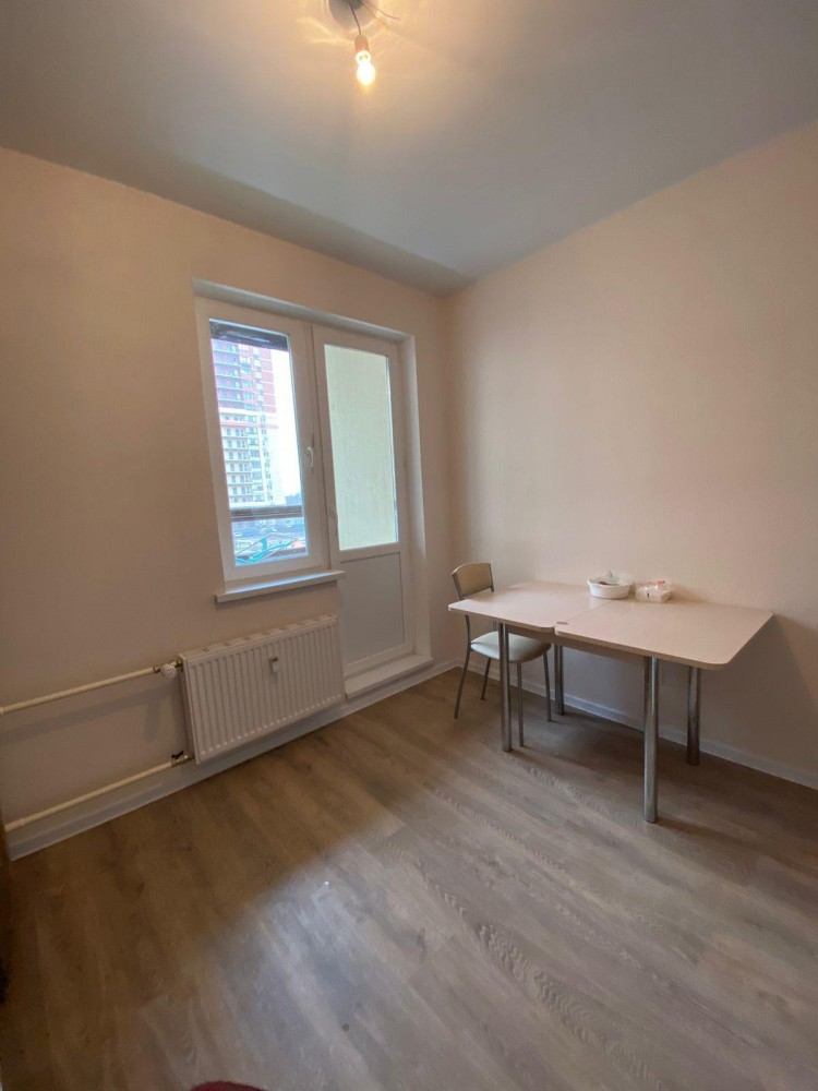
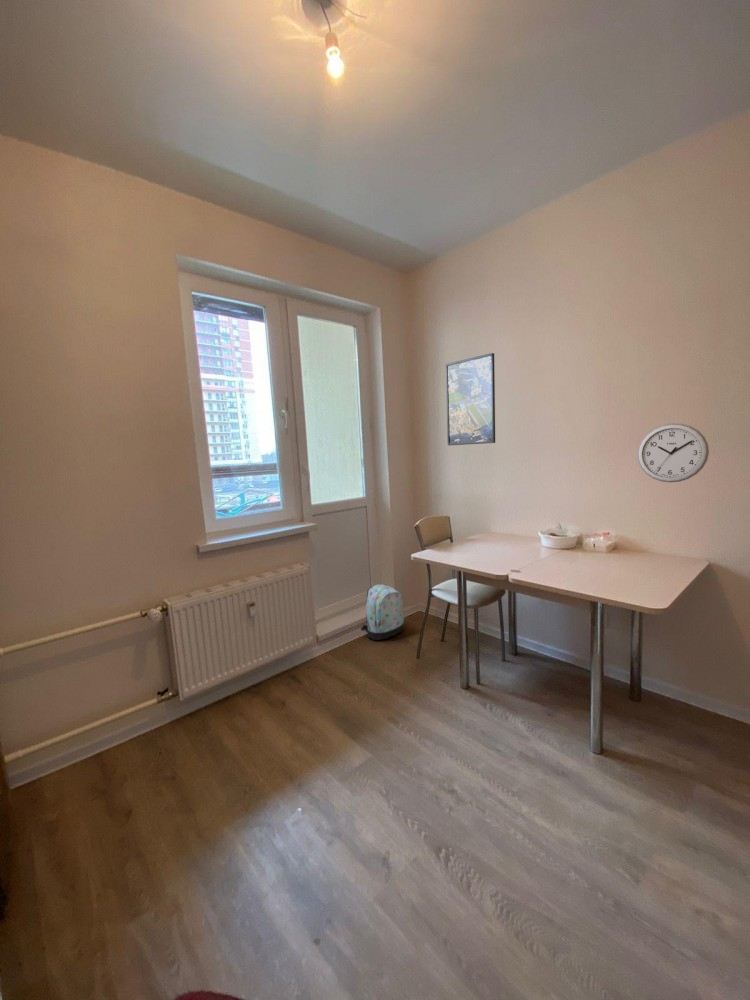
+ backpack [360,583,405,641]
+ wall clock [636,422,710,483]
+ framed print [445,352,496,446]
